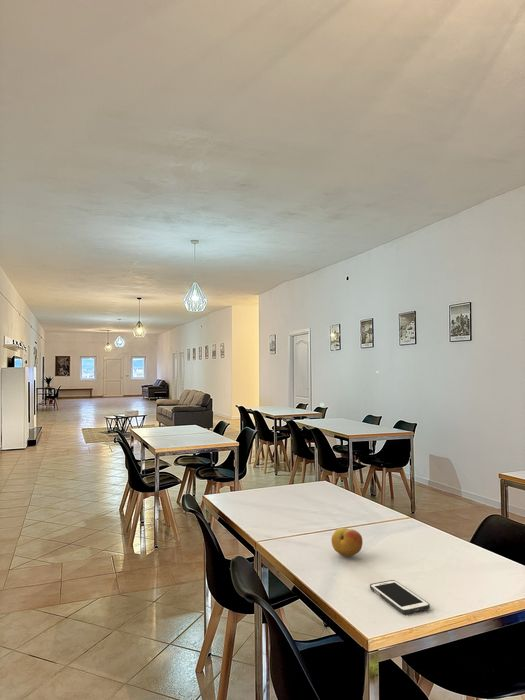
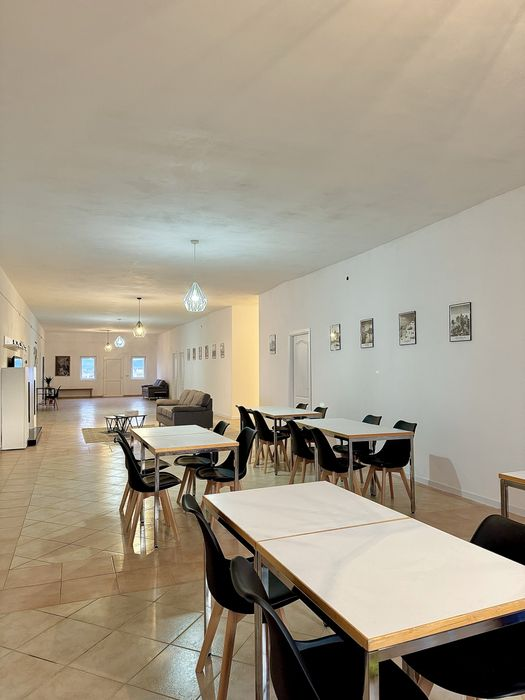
- cell phone [369,579,431,615]
- fruit [331,526,364,557]
